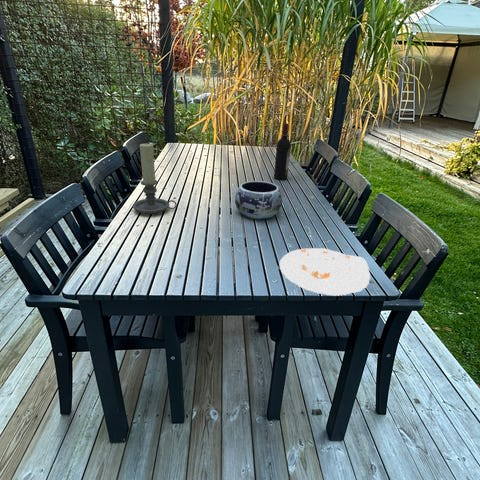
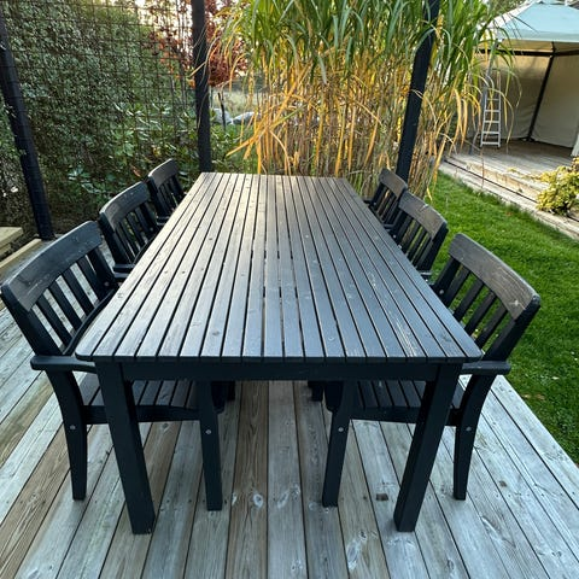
- candle holder [132,142,178,215]
- wine bottle [273,122,292,181]
- decorative bowl [234,180,283,221]
- plate [279,247,371,297]
